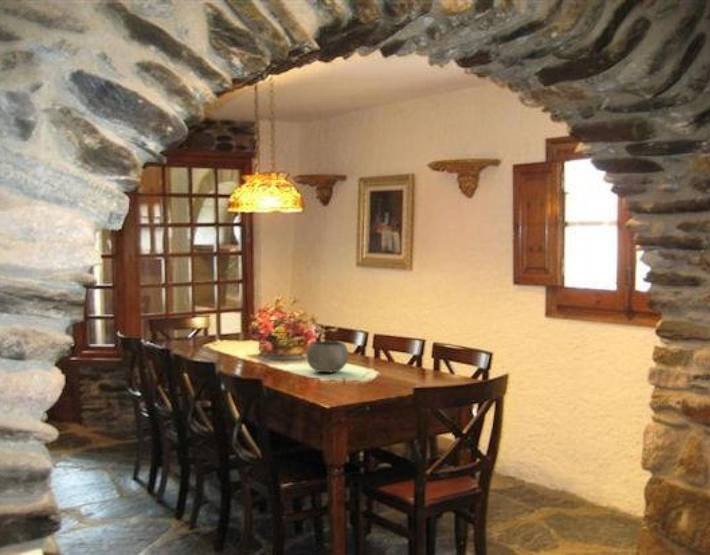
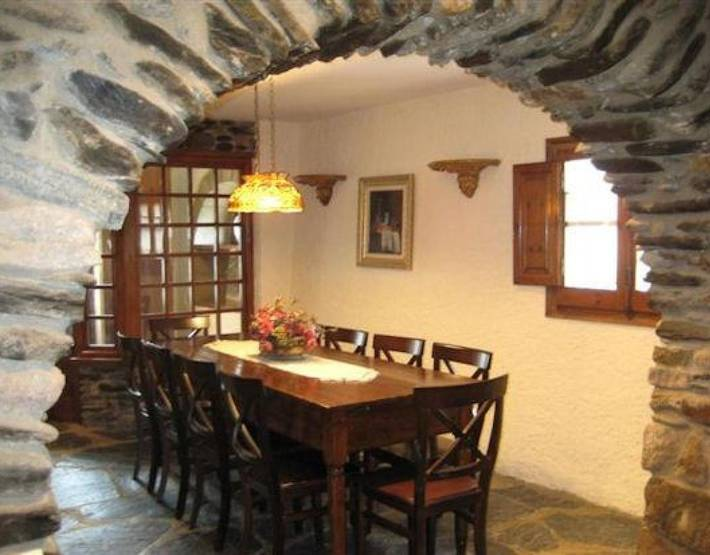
- bowl [305,340,349,374]
